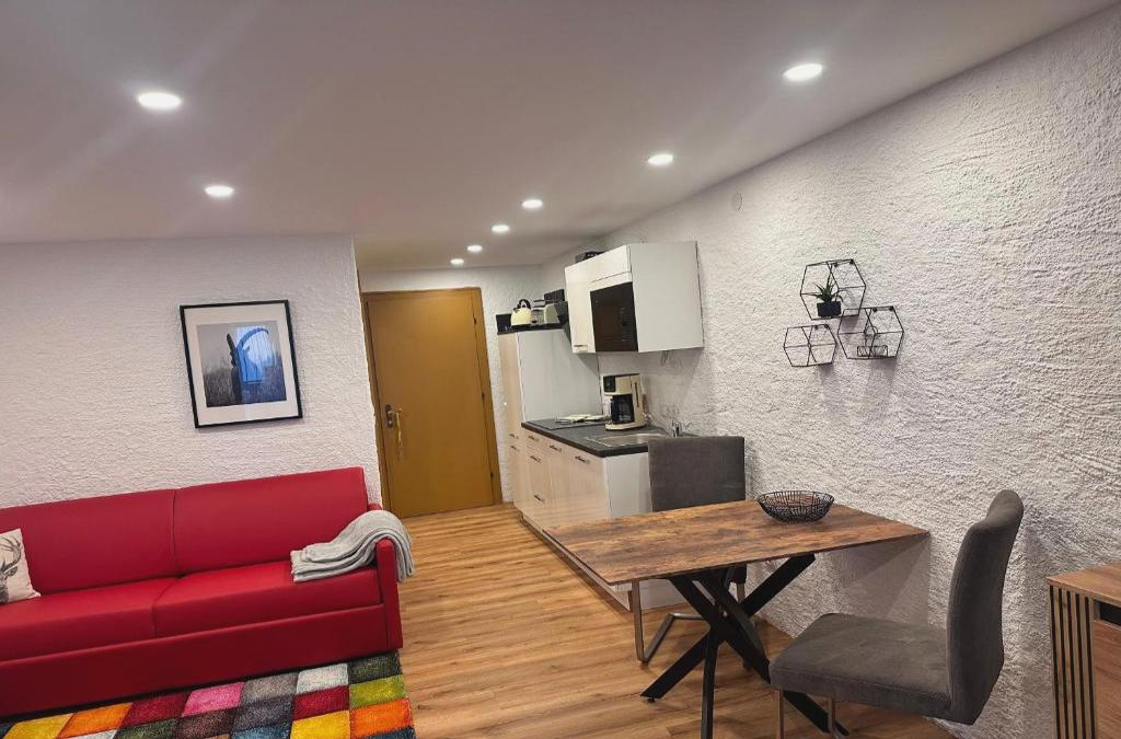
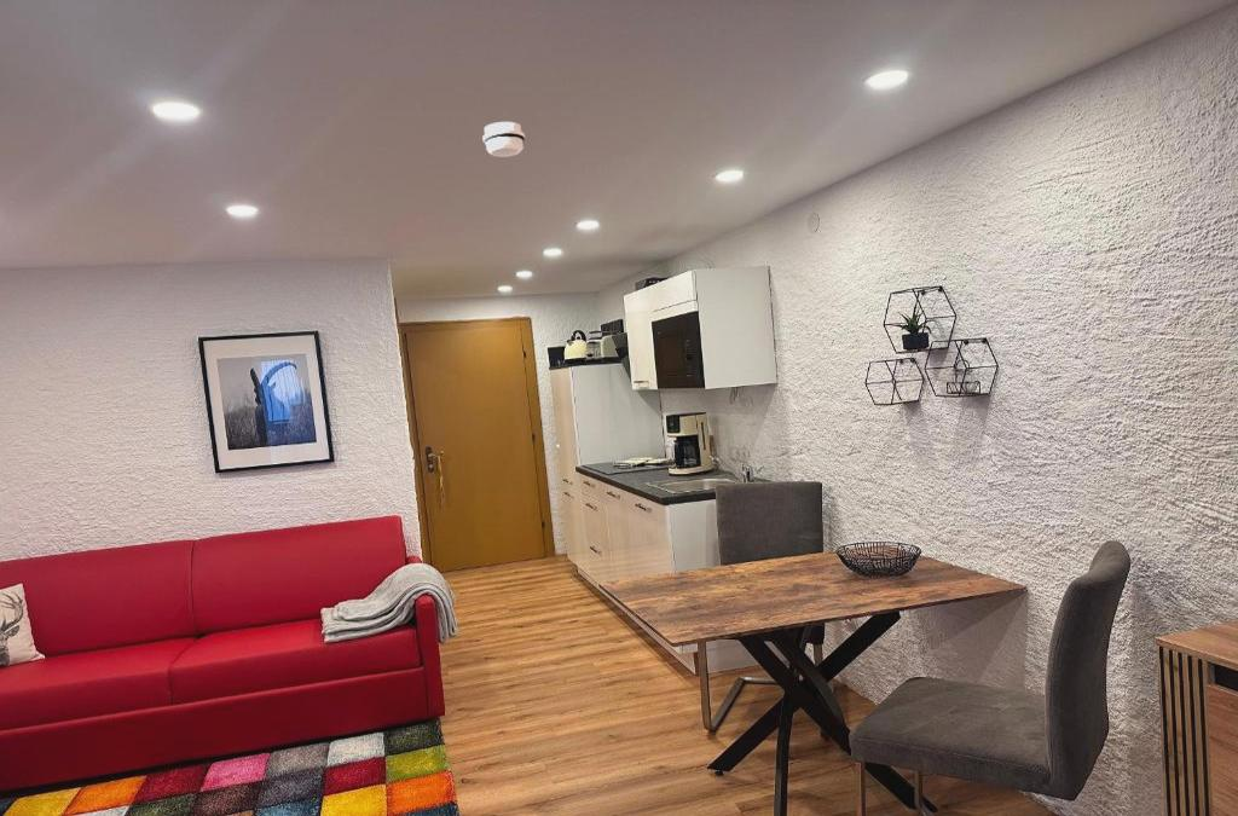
+ smoke detector [481,121,526,158]
